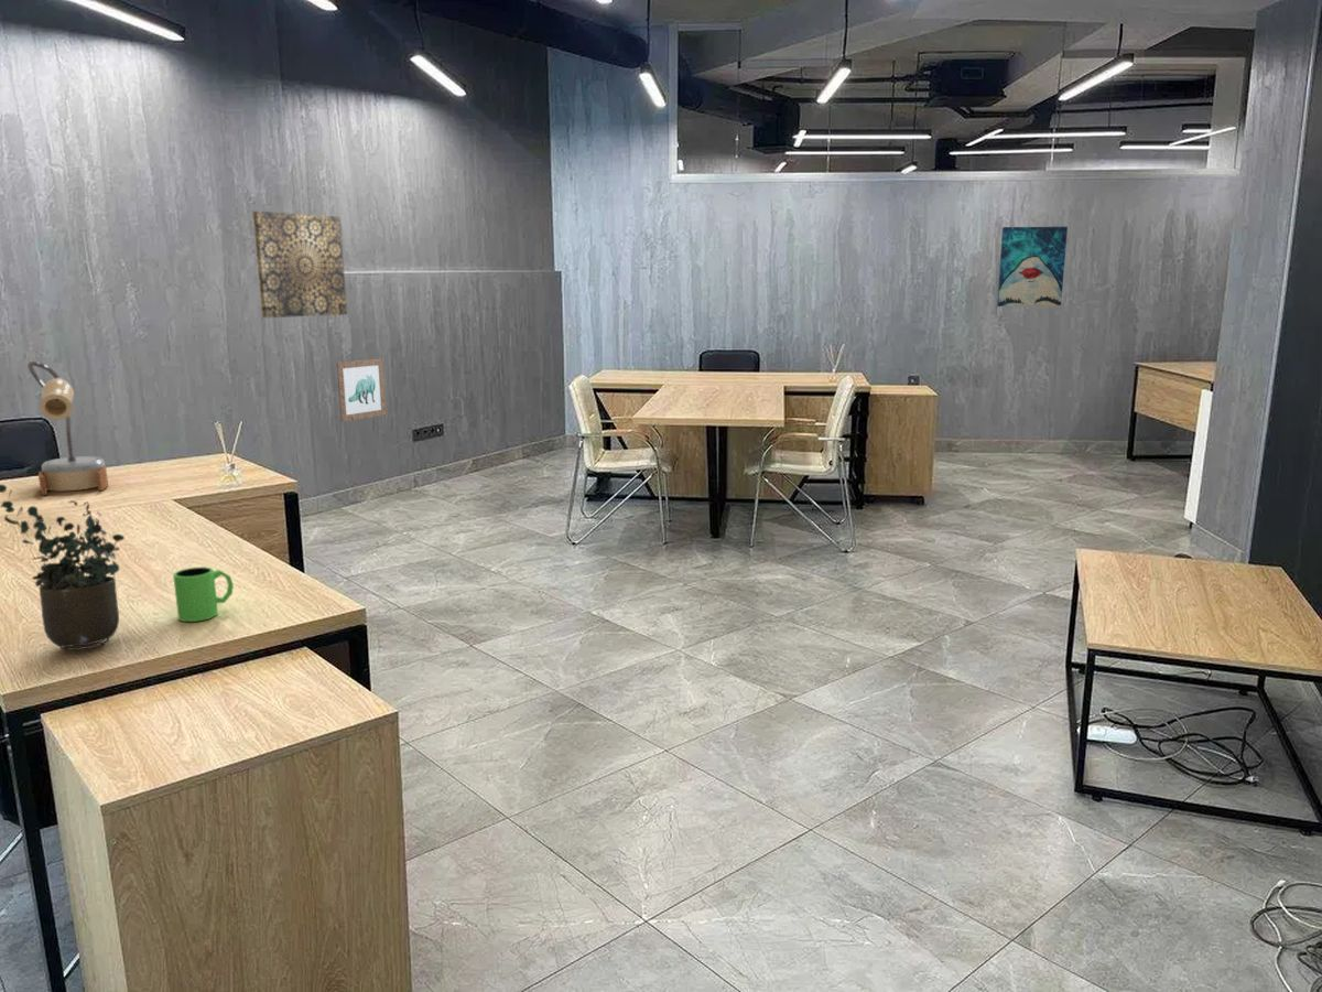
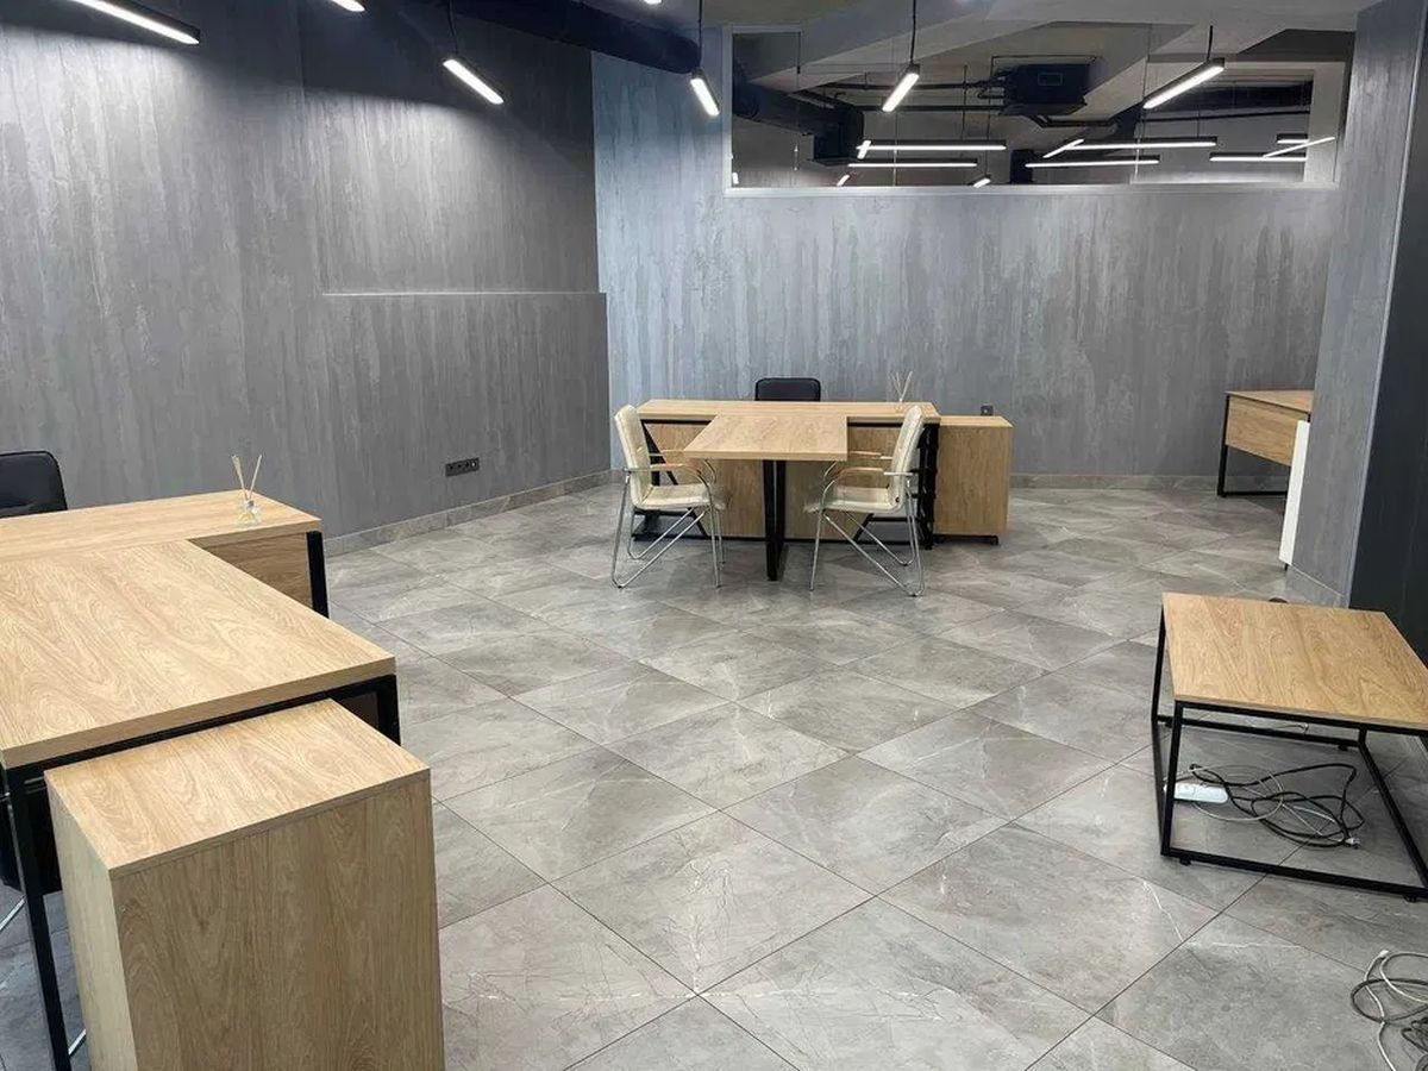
- table lamp [26,360,109,496]
- wall art [996,226,1069,308]
- wall art [336,357,388,423]
- wall art [251,211,348,319]
- potted plant [0,483,126,651]
- mug [172,565,235,623]
